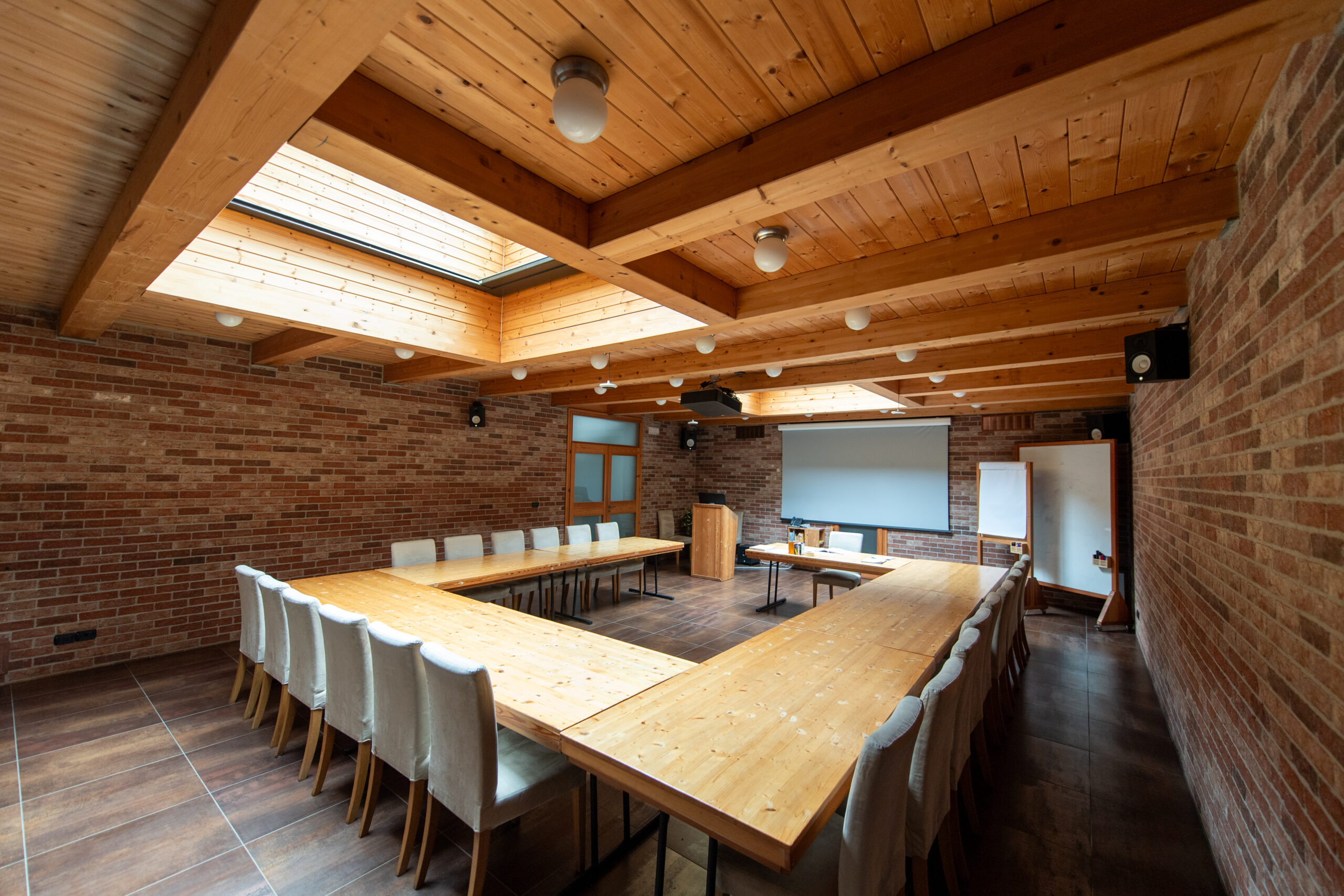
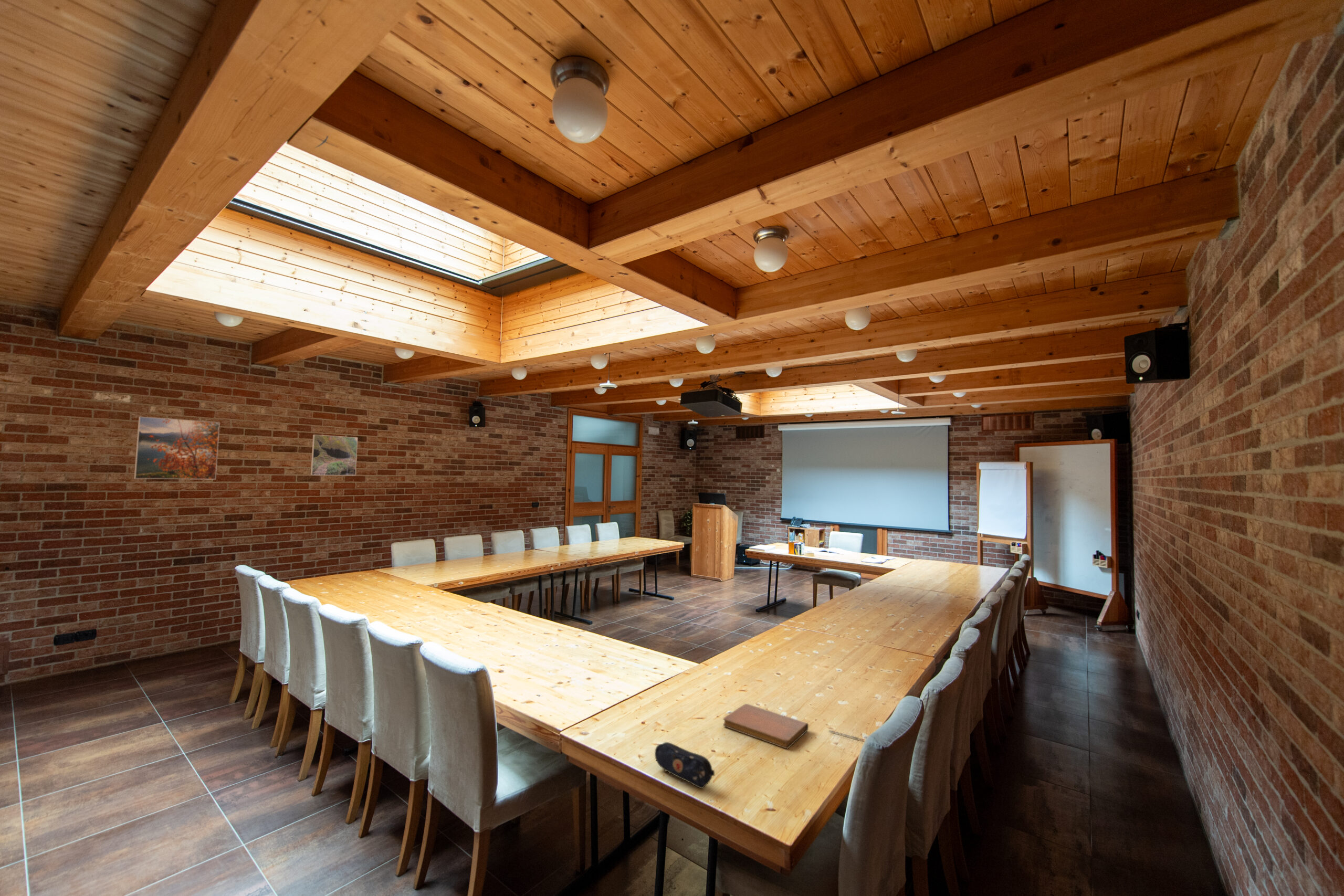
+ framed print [133,416,220,480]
+ pencil case [654,742,715,789]
+ pen [828,730,865,742]
+ notebook [722,703,809,750]
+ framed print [310,434,358,476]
